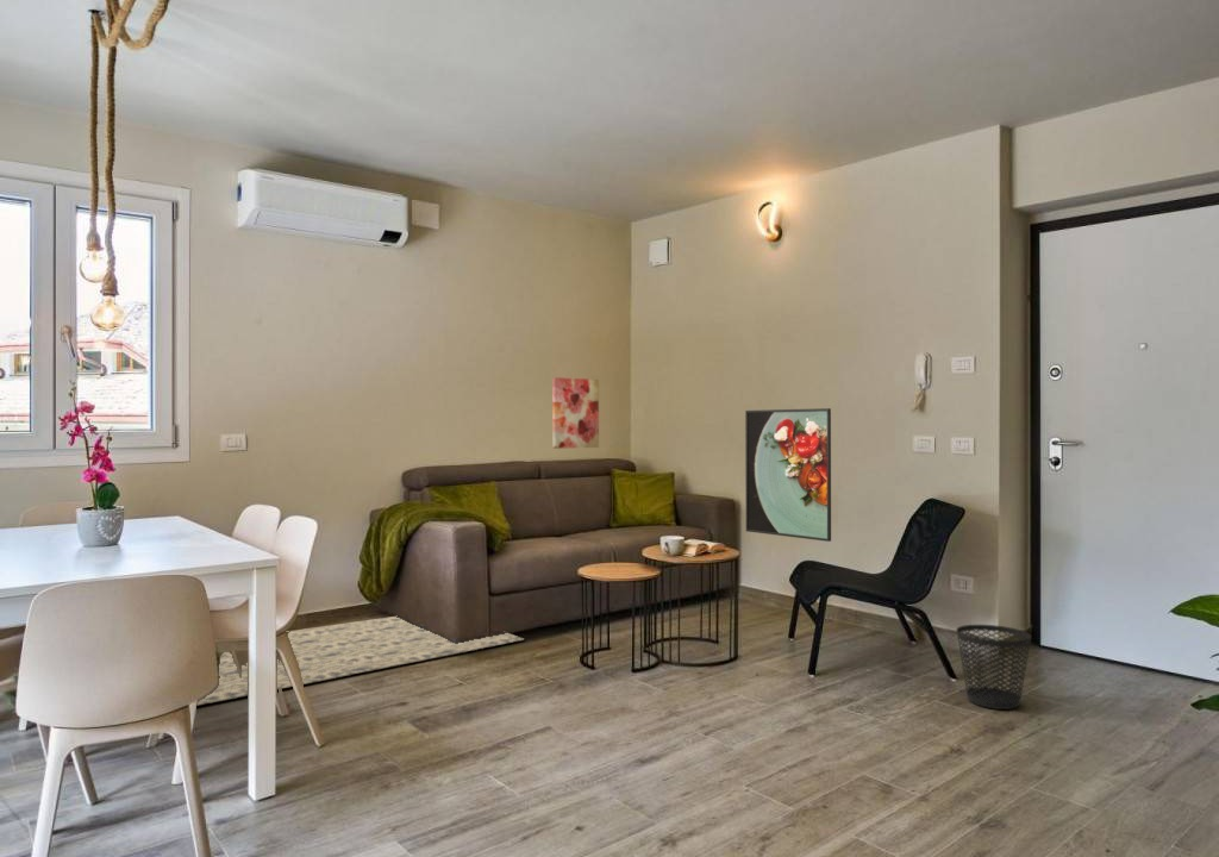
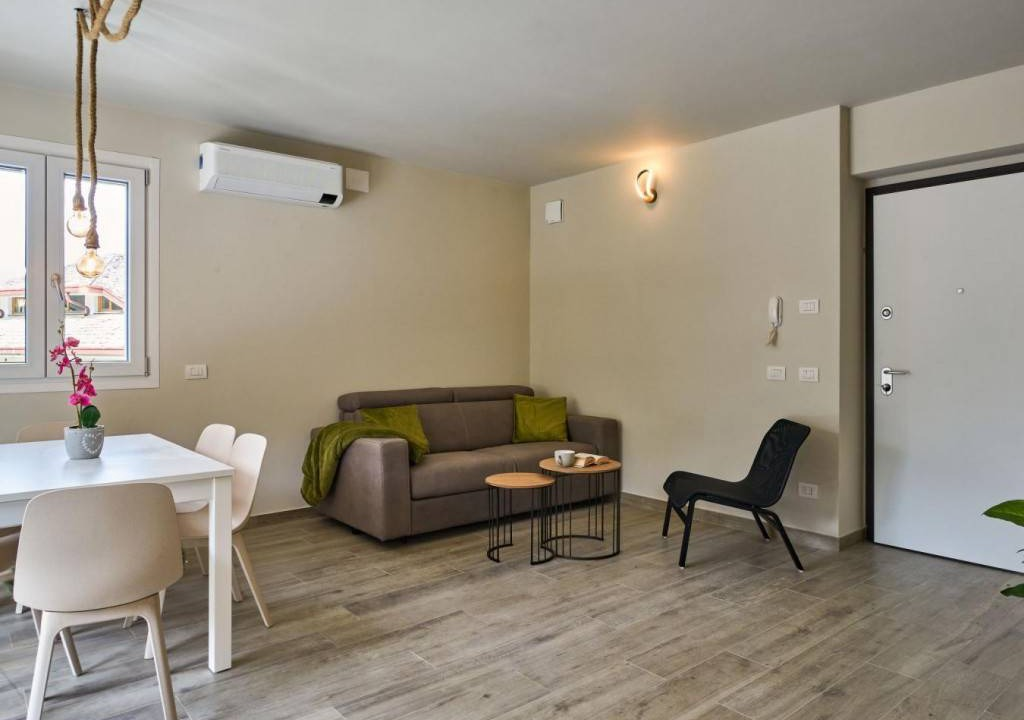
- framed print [744,407,832,543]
- rug [195,615,525,707]
- wall art [551,376,600,450]
- wastebasket [955,624,1032,711]
